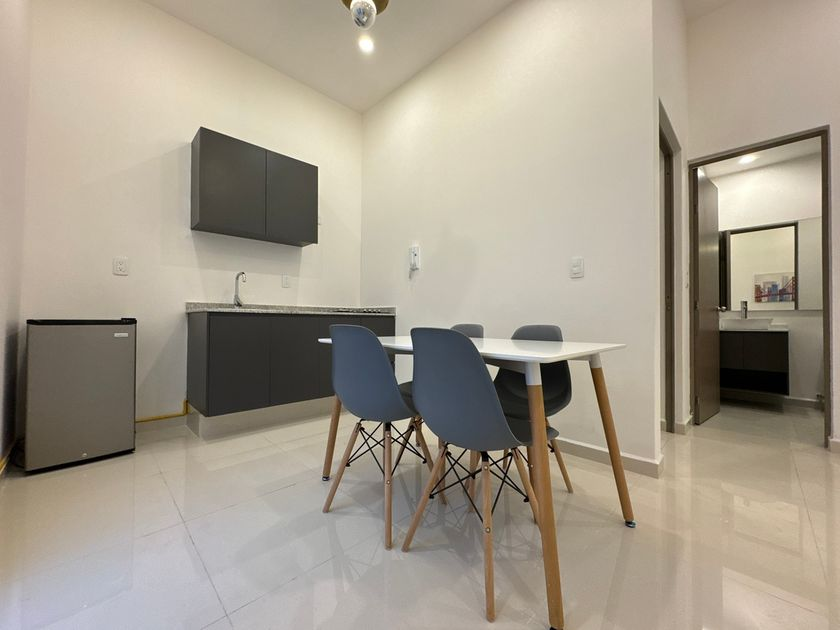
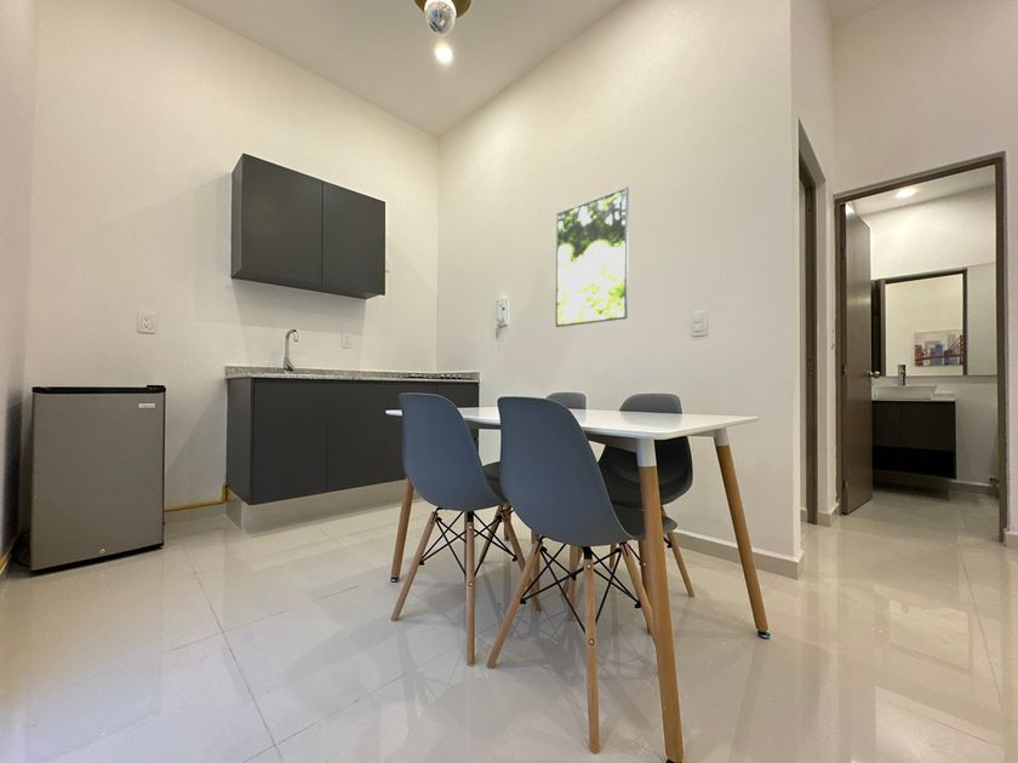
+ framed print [555,185,630,328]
